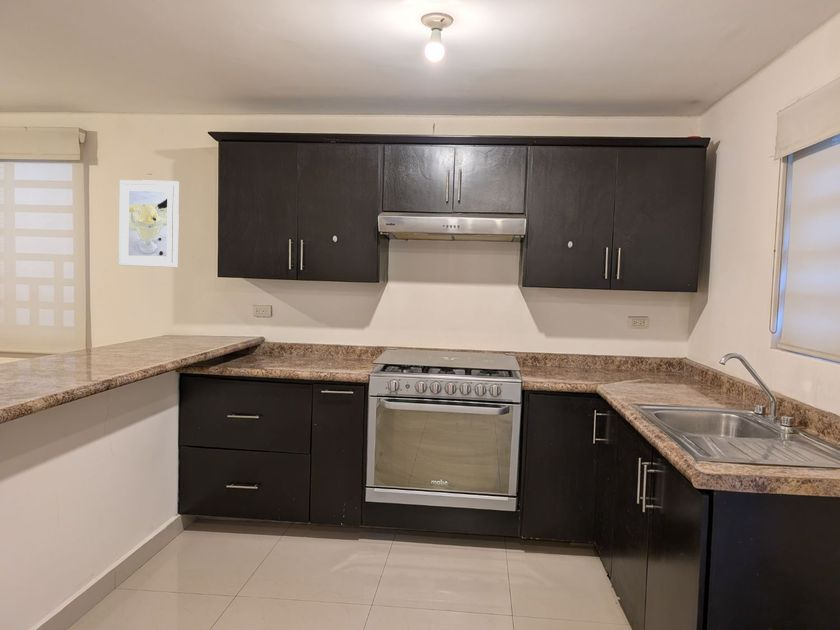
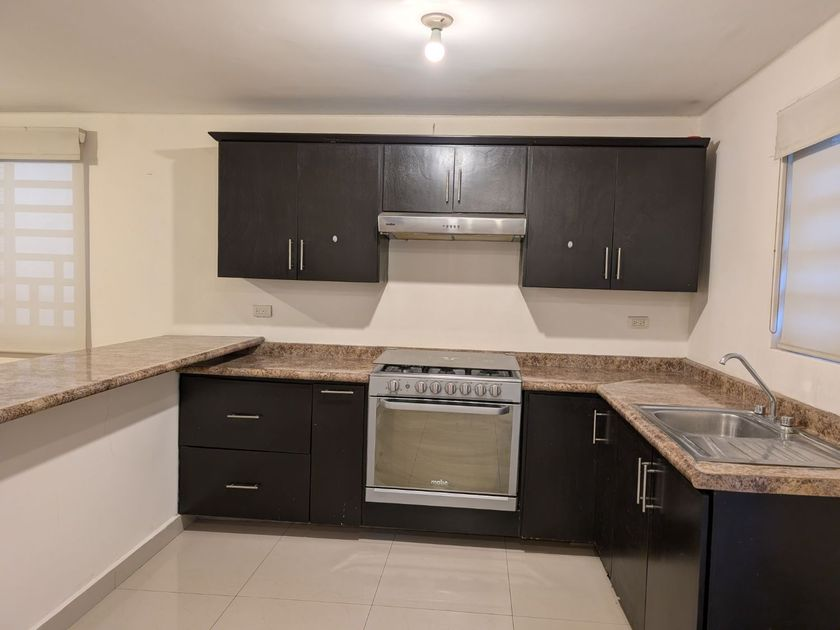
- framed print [117,179,180,268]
